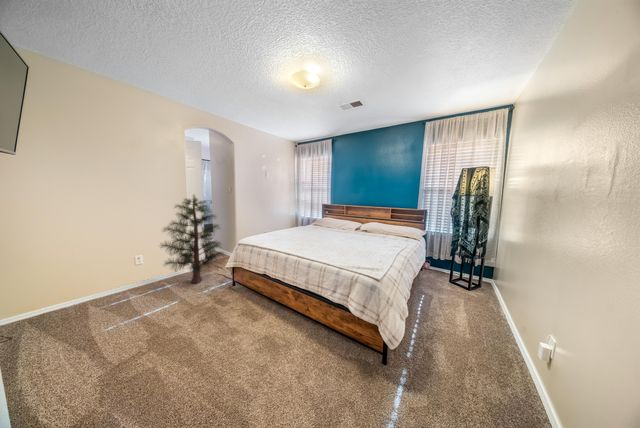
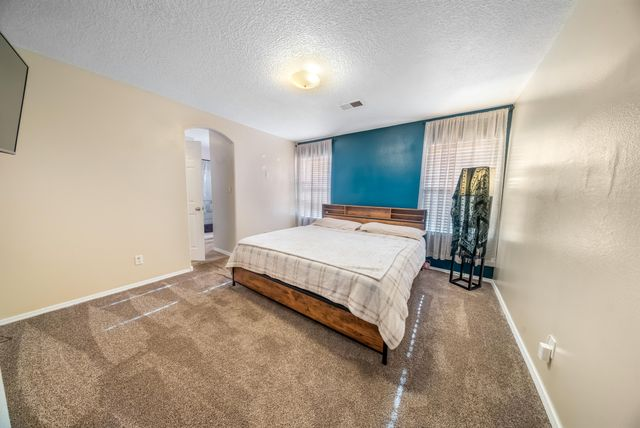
- pine tree [157,194,226,285]
